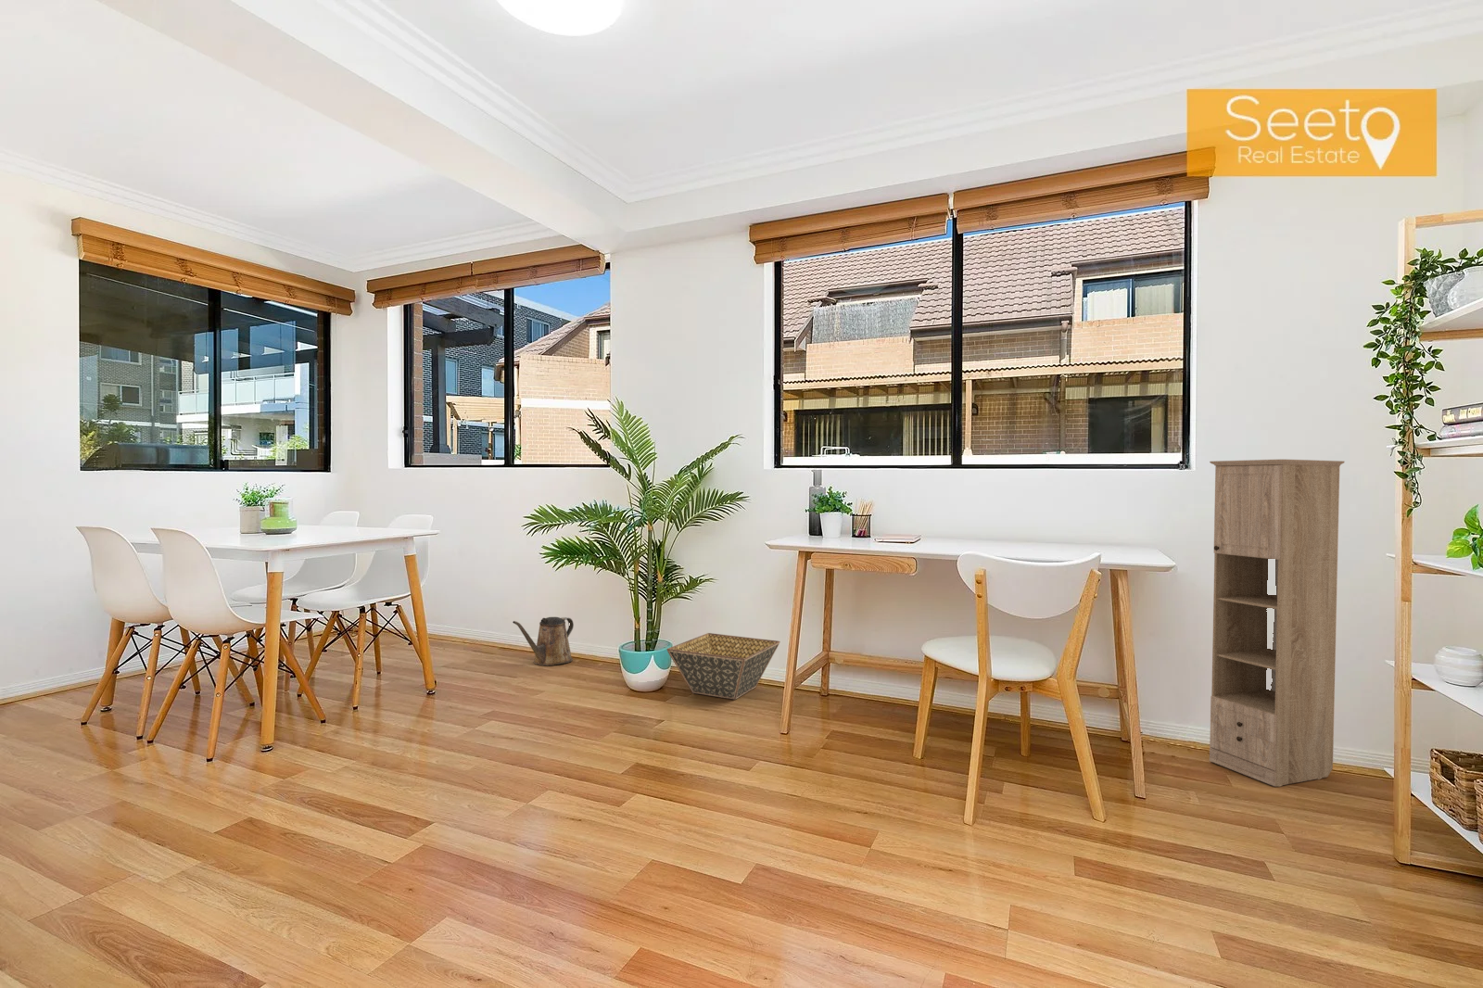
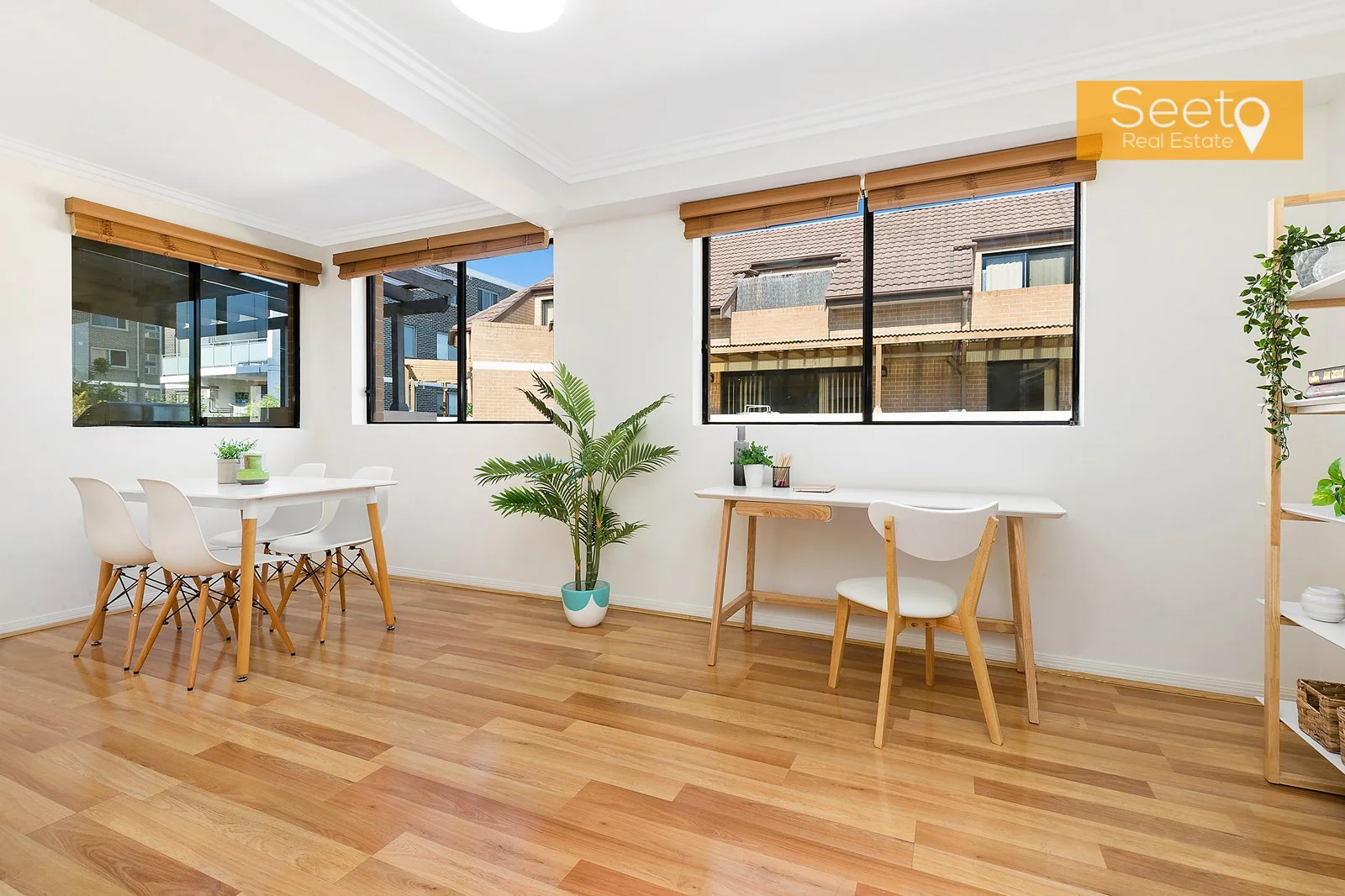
- watering can [512,616,574,666]
- storage cabinet [1208,459,1346,787]
- basket [666,632,781,700]
